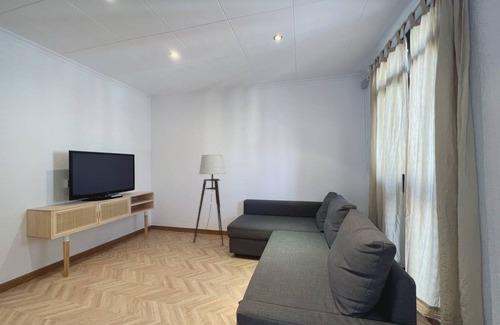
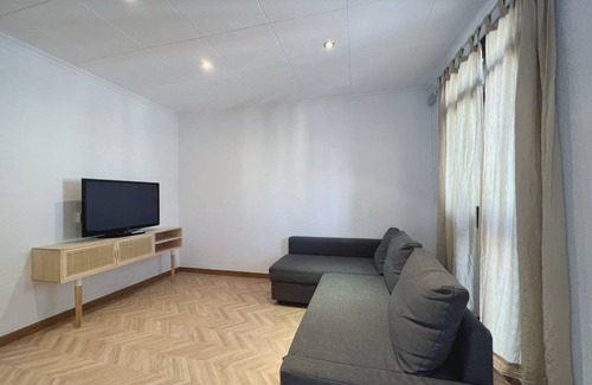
- floor lamp [193,154,226,247]
